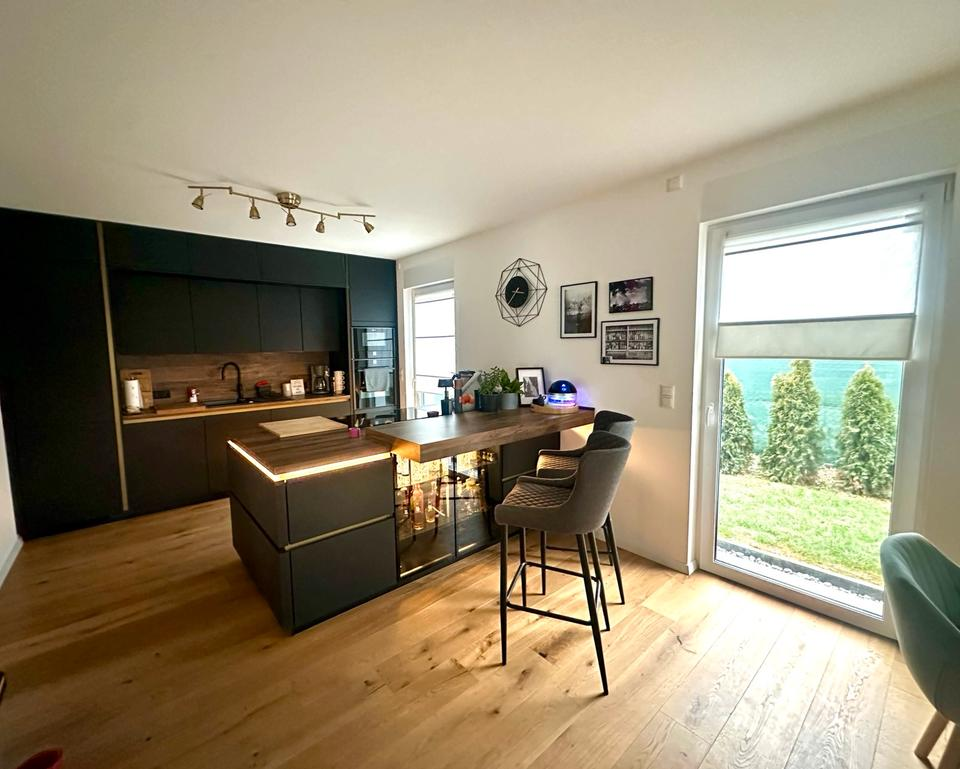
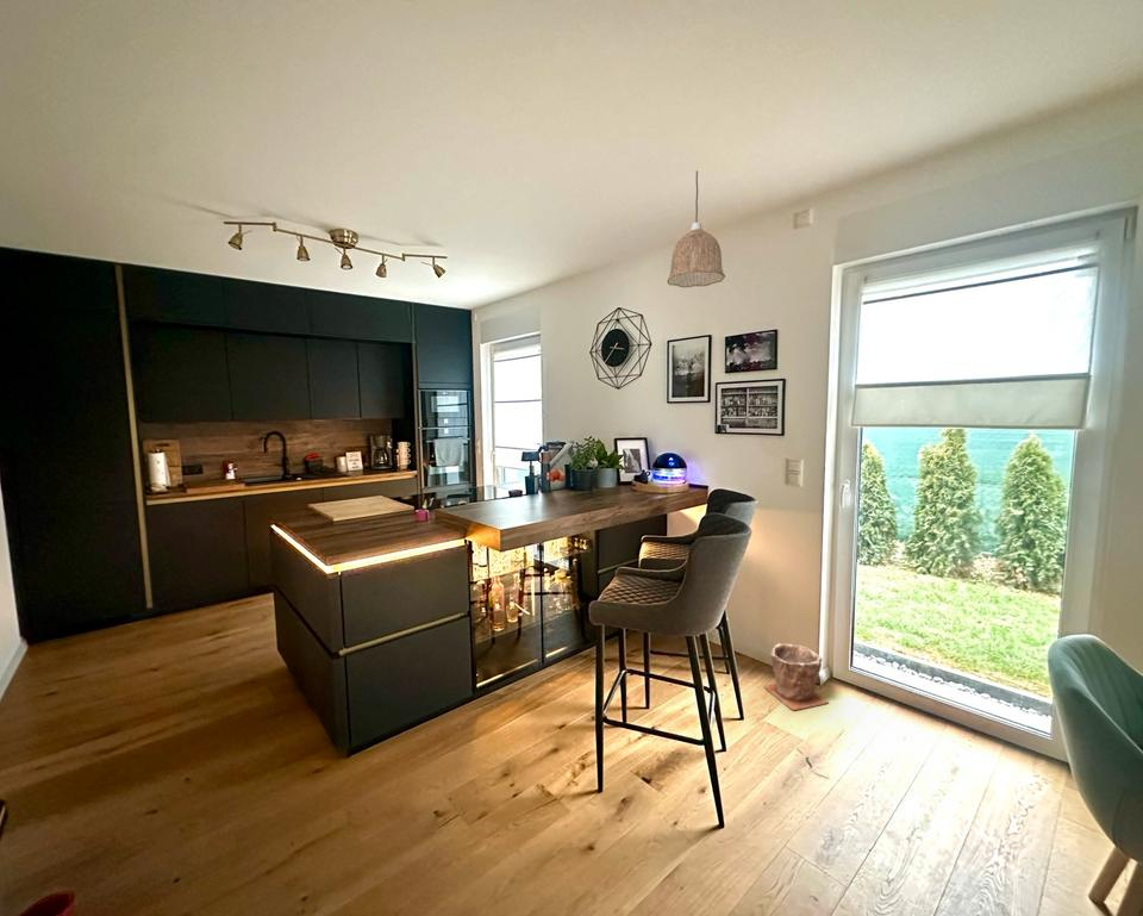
+ pendant lamp [667,169,726,288]
+ plant pot [763,642,830,711]
